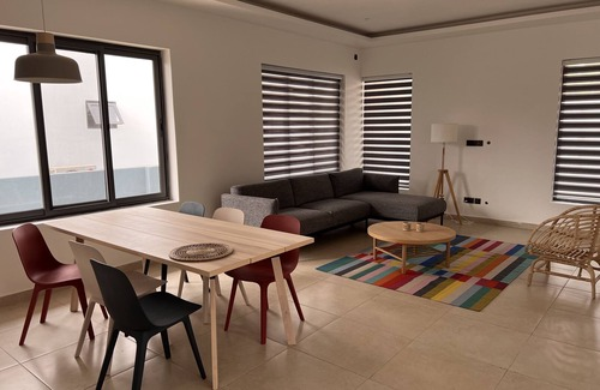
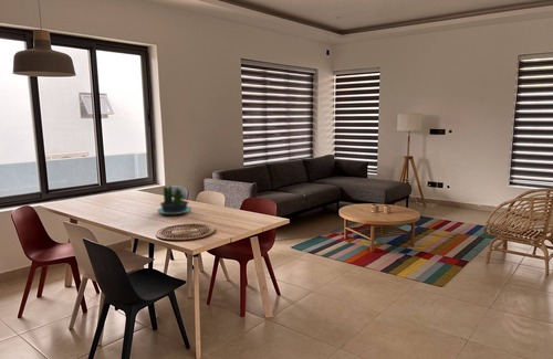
+ potted plant [157,184,192,215]
